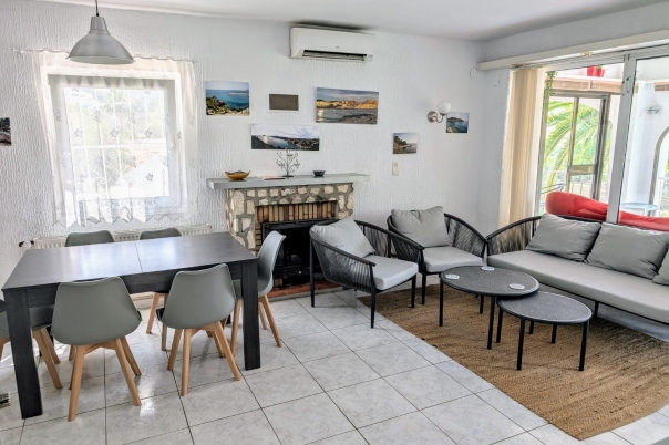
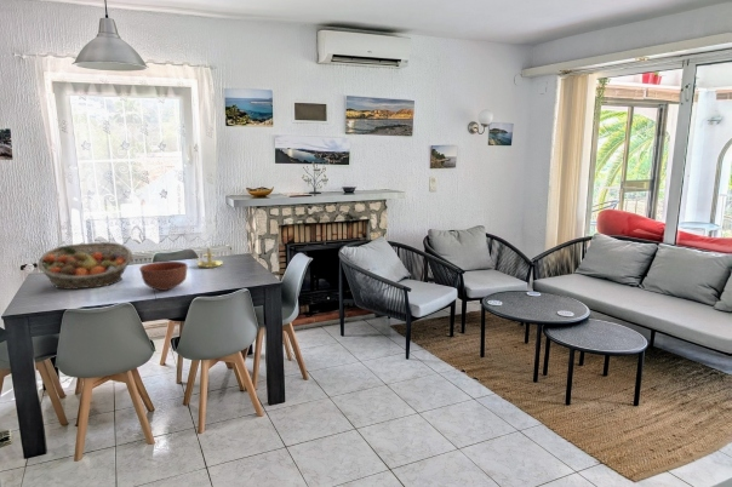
+ bowl [138,260,189,292]
+ candle holder [193,241,224,269]
+ fruit basket [36,241,135,291]
